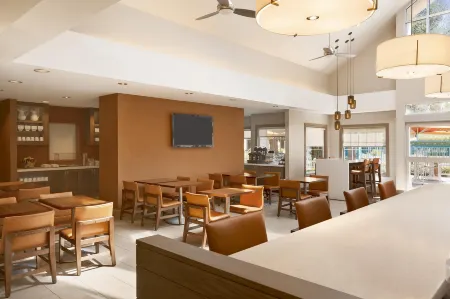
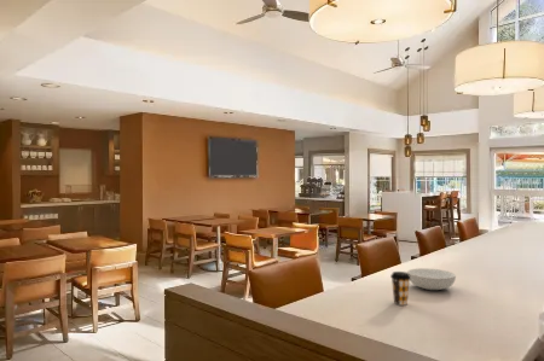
+ coffee cup [389,270,411,307]
+ serving bowl [406,267,457,291]
